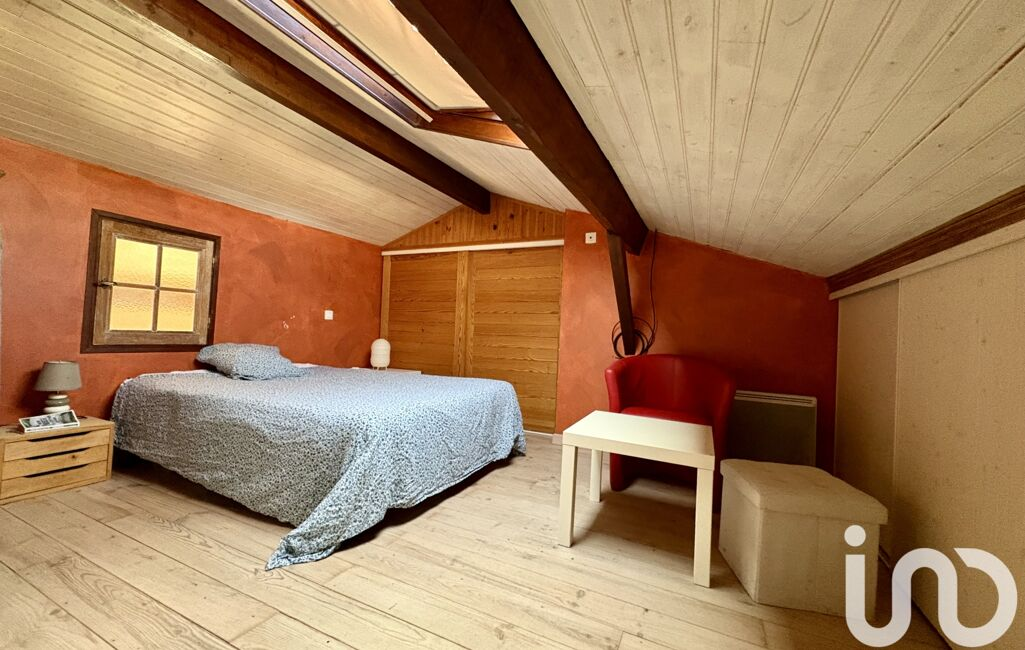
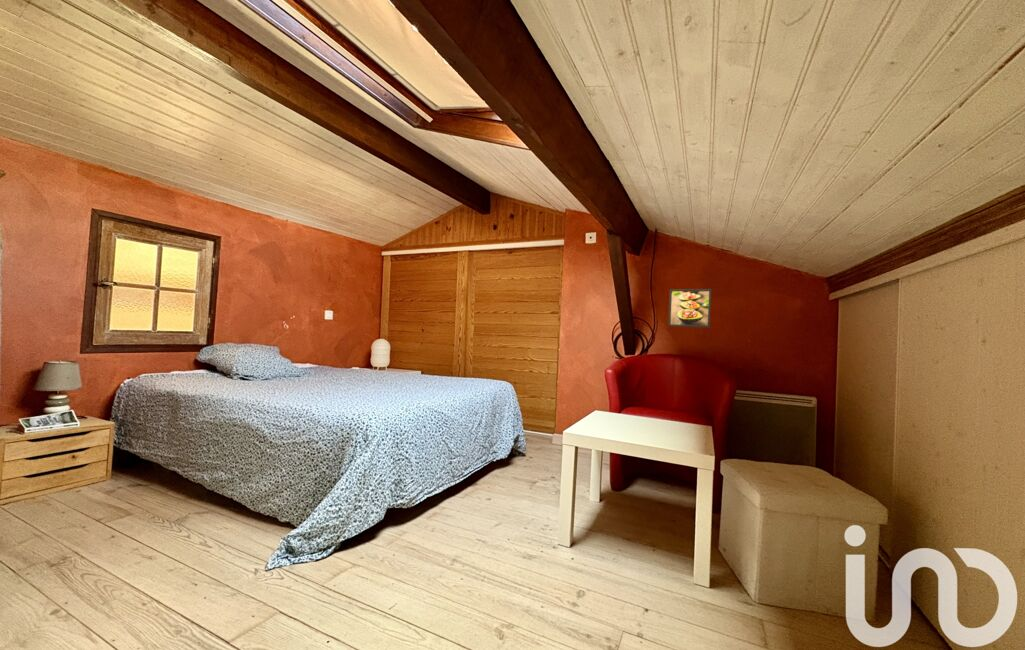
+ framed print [667,288,712,329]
